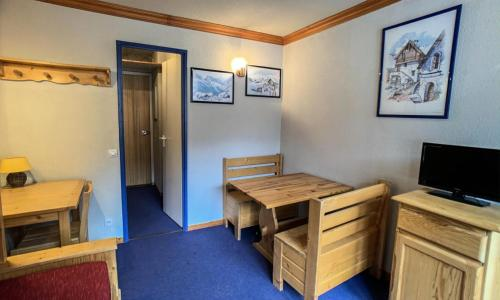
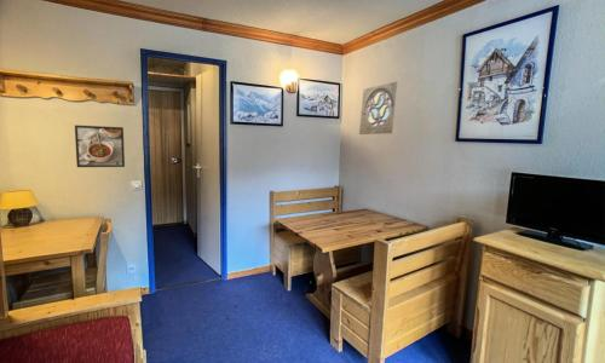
+ wall ornament [358,81,398,136]
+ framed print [74,123,126,168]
